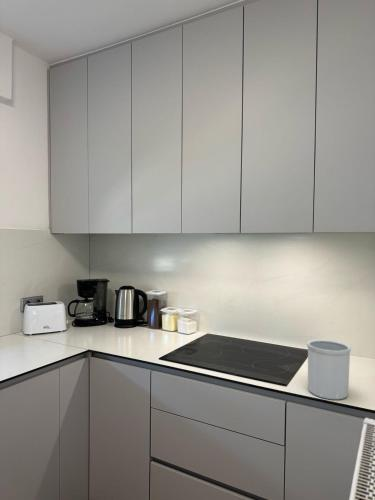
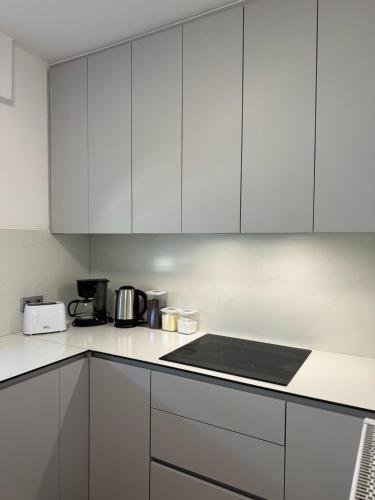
- utensil holder [306,338,352,400]
